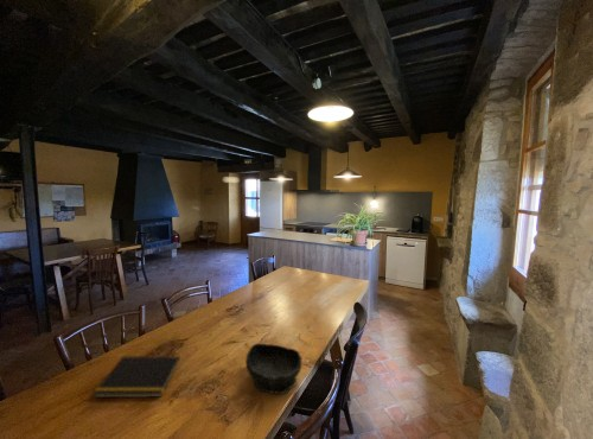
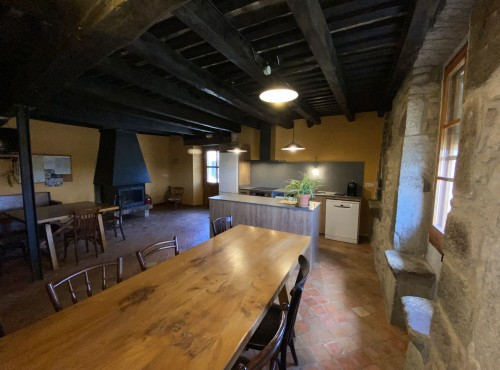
- bowl [244,342,302,395]
- notepad [91,355,181,399]
